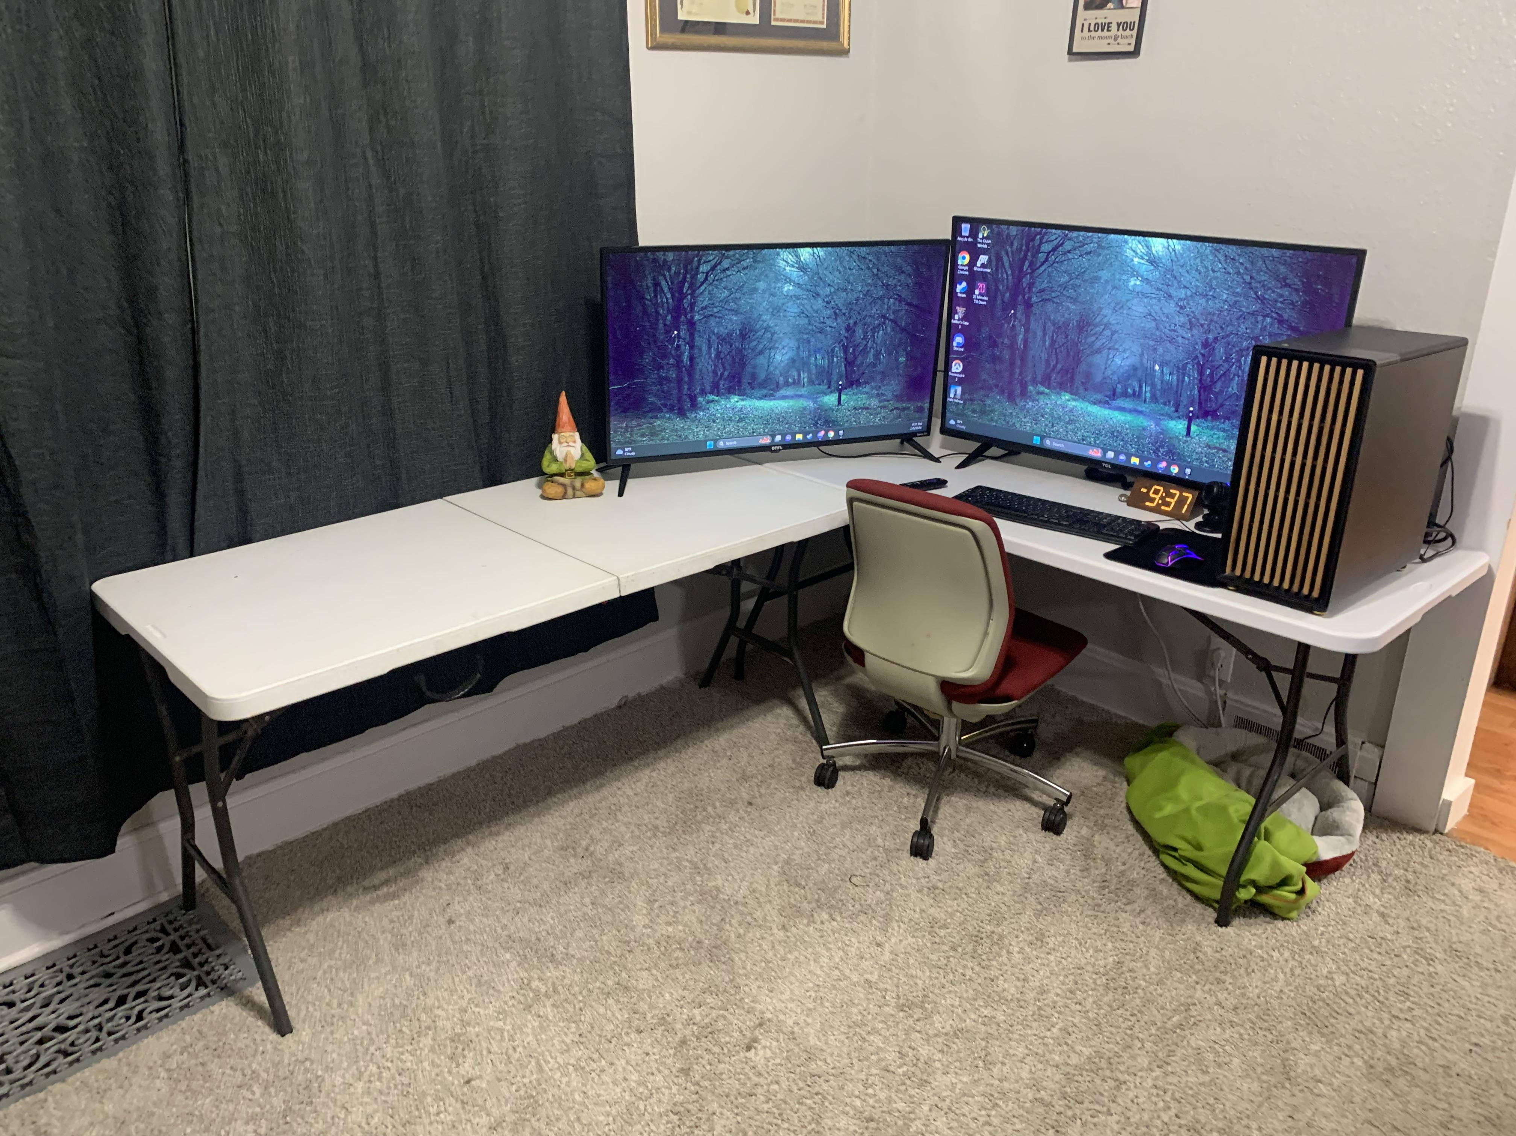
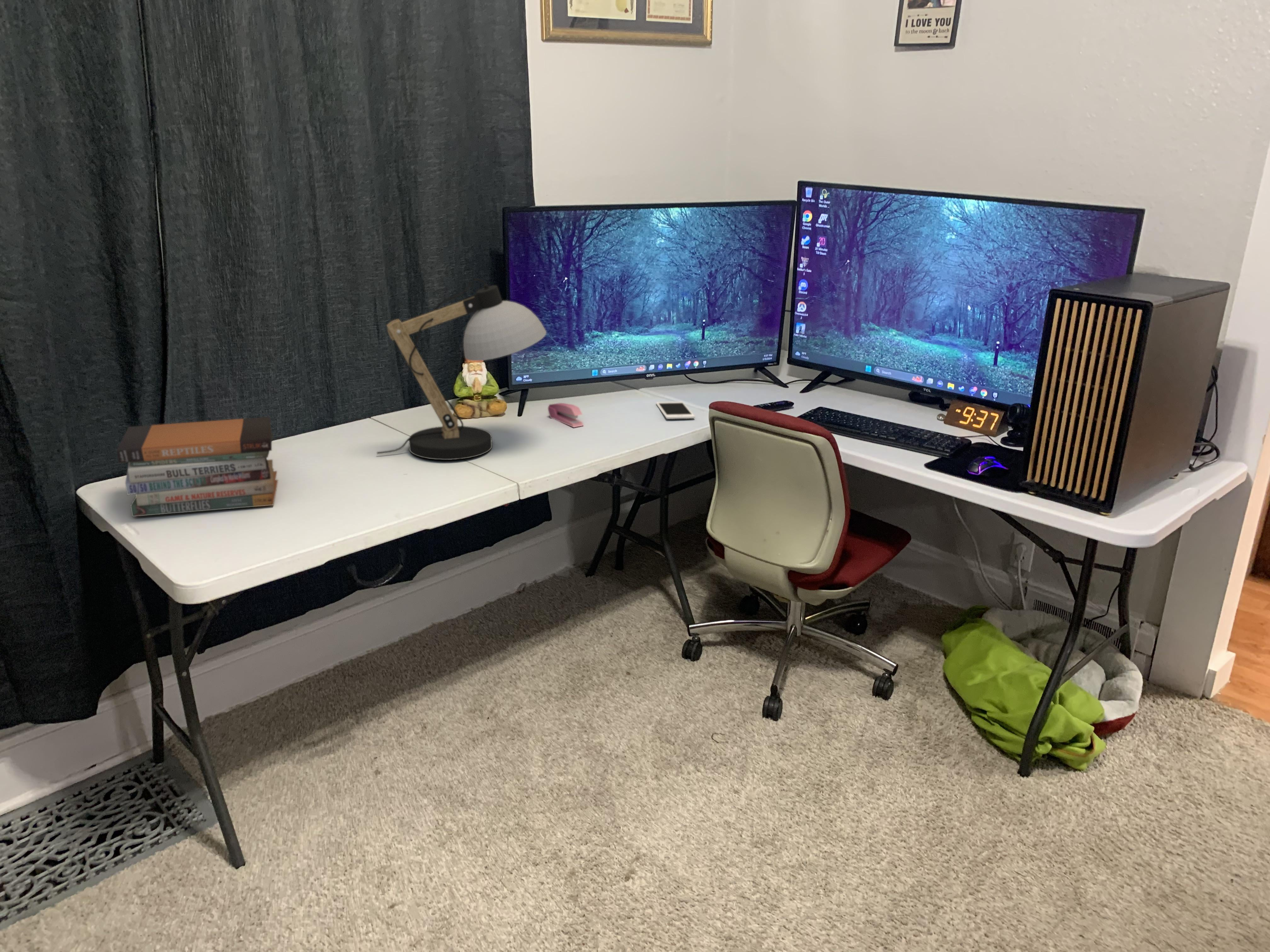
+ book stack [116,416,278,517]
+ desk lamp [377,278,546,460]
+ stapler [547,403,584,428]
+ cell phone [656,401,695,419]
